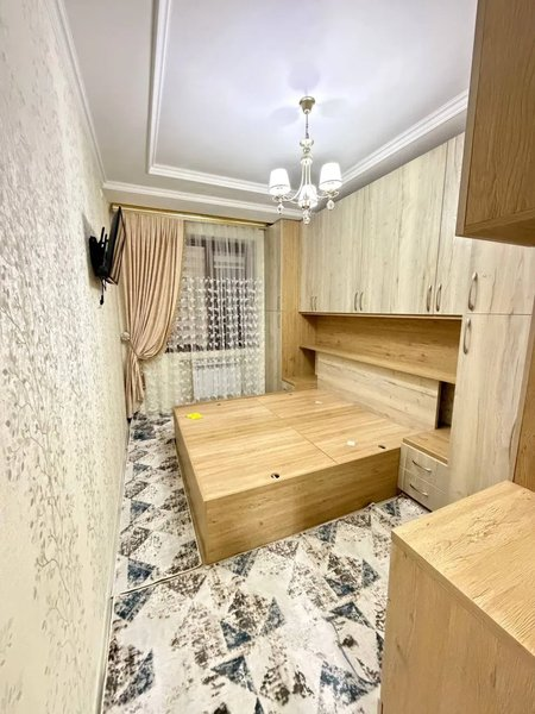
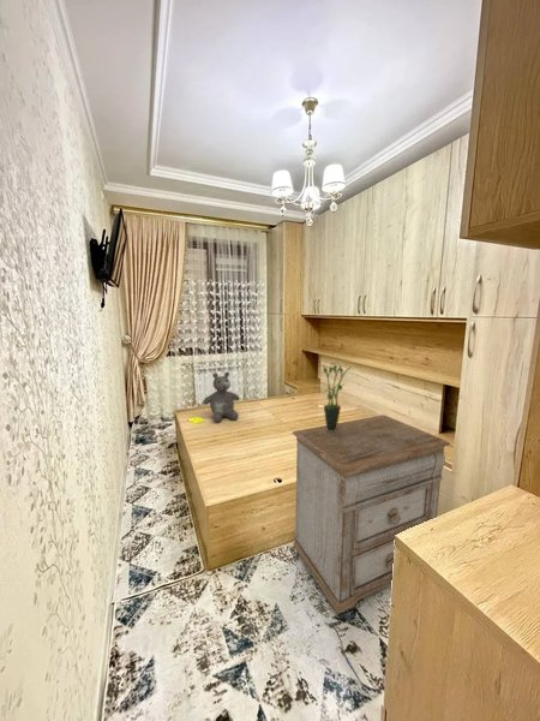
+ potted plant [322,360,352,431]
+ nightstand [290,413,451,615]
+ teddy bear [202,371,240,423]
